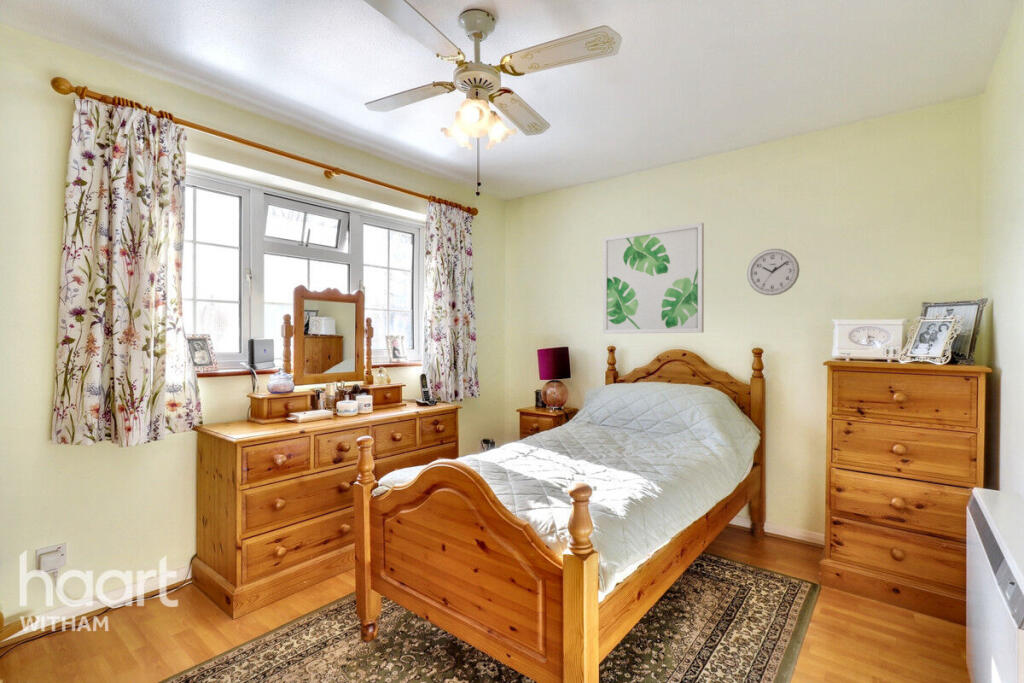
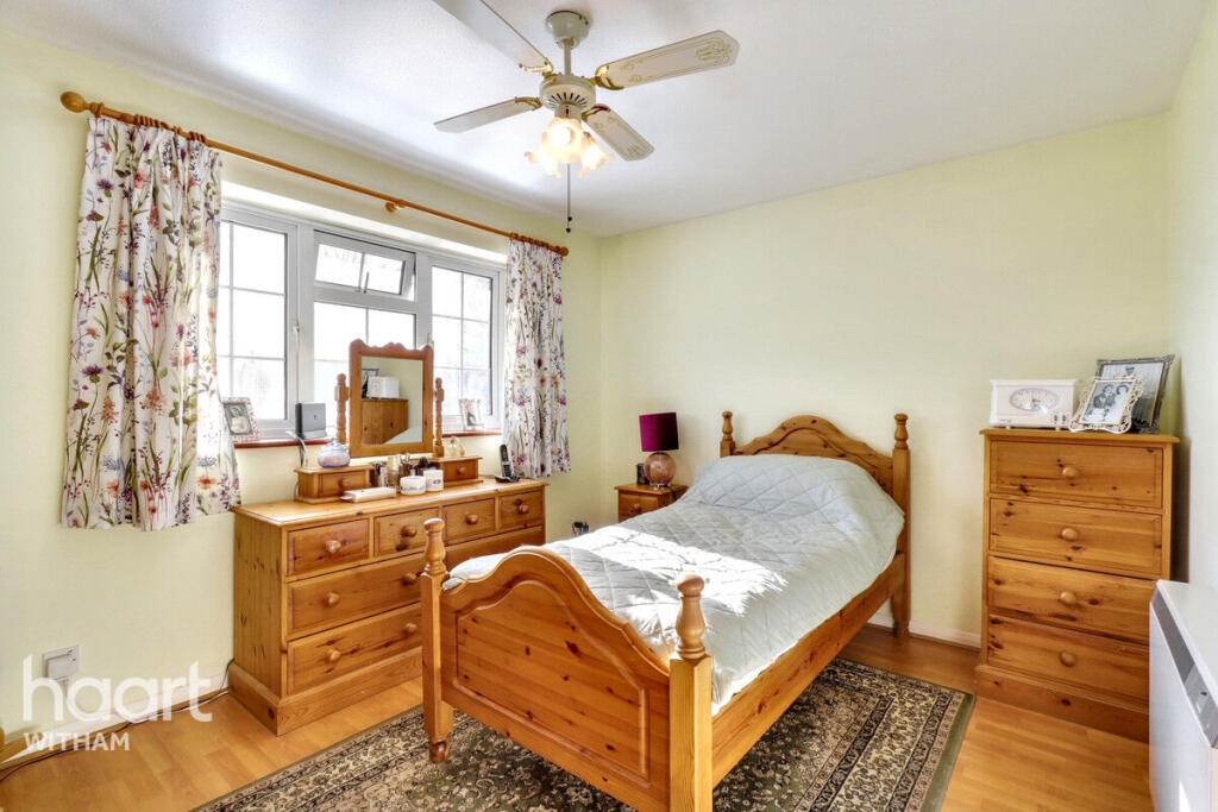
- wall art [602,221,705,335]
- wall clock [746,248,800,297]
